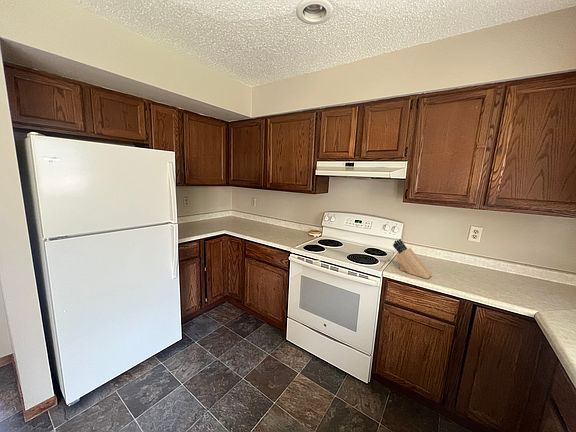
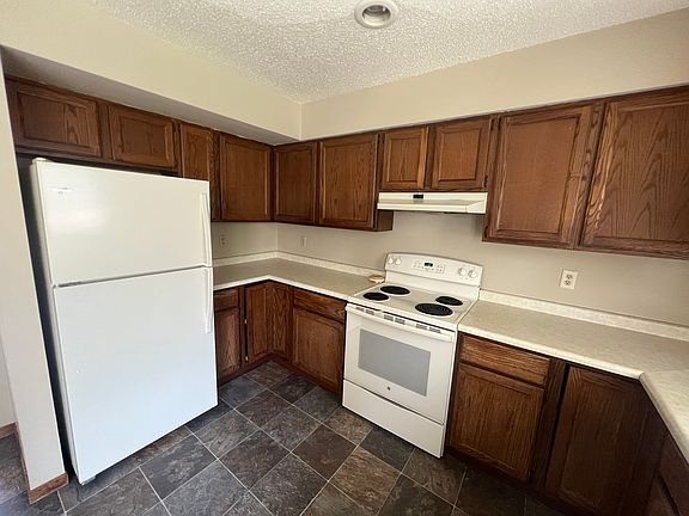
- knife block [392,238,433,280]
